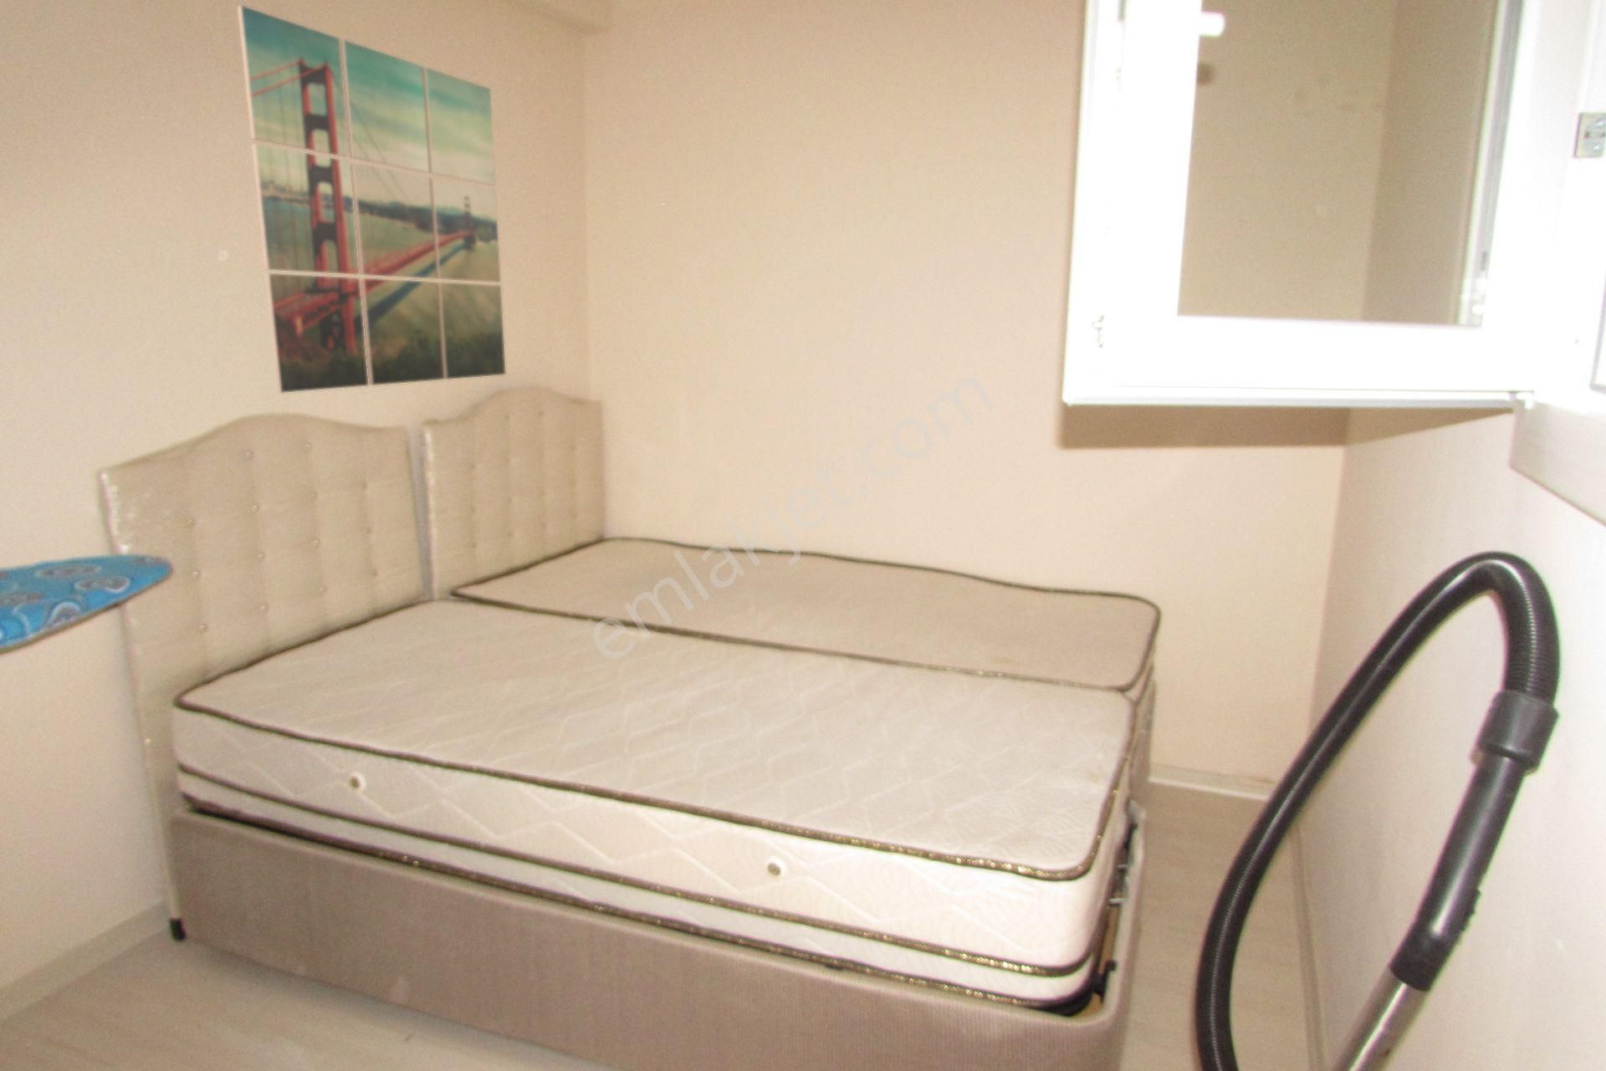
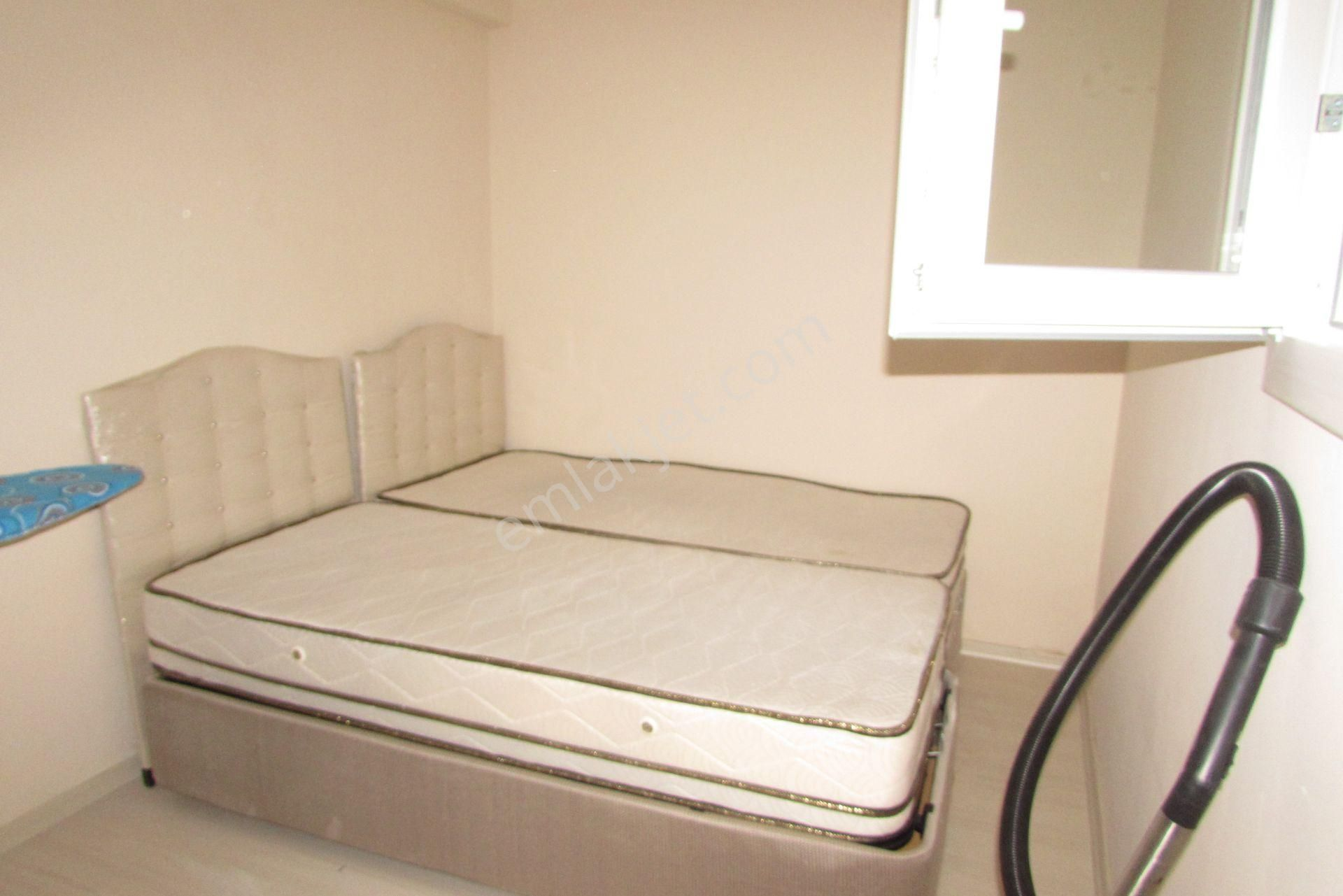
- wall art [237,4,507,393]
